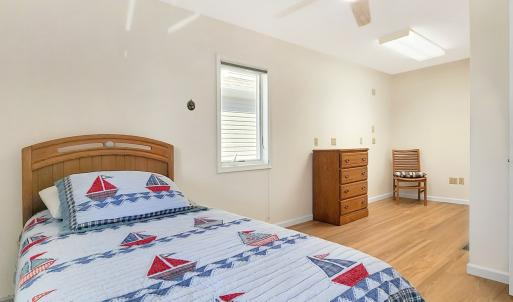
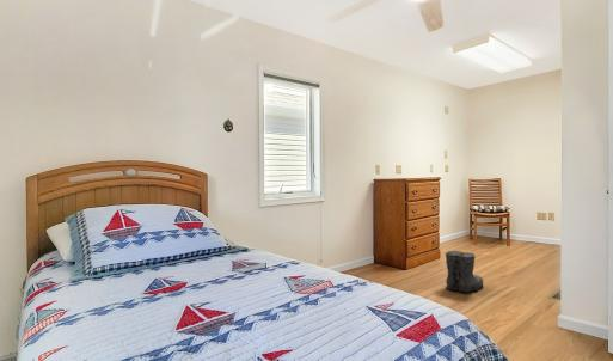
+ boots [445,250,484,294]
